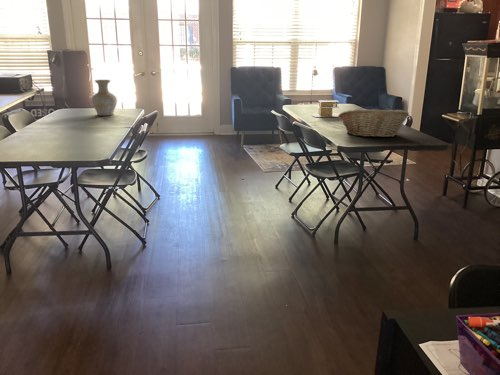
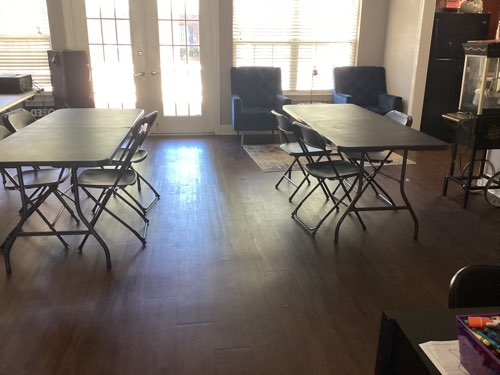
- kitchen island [310,99,340,118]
- vase [90,79,118,116]
- fruit basket [338,108,410,138]
